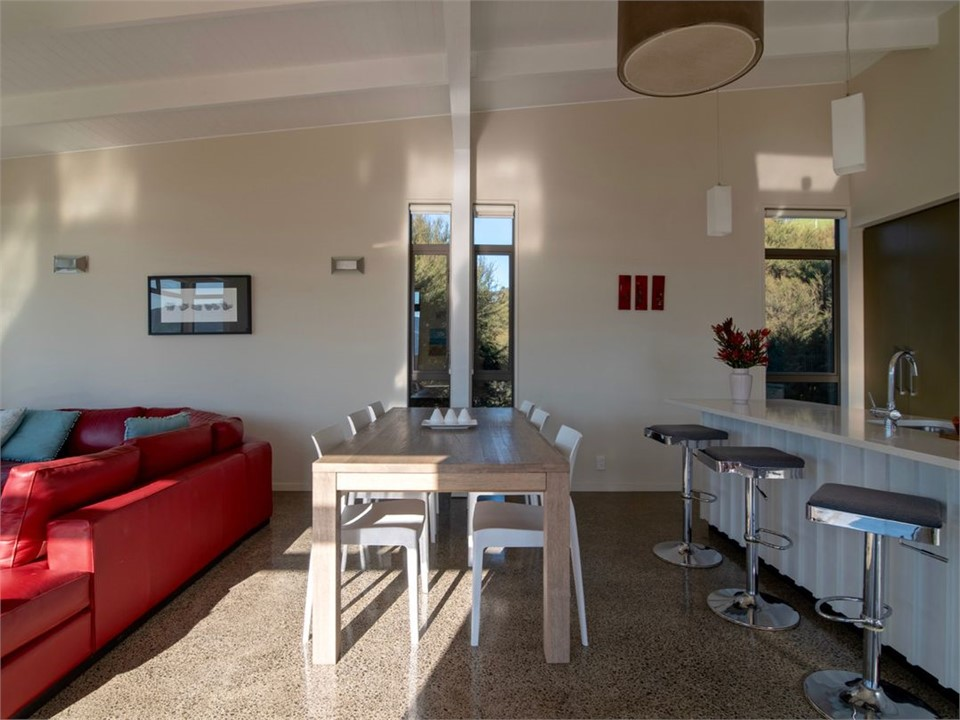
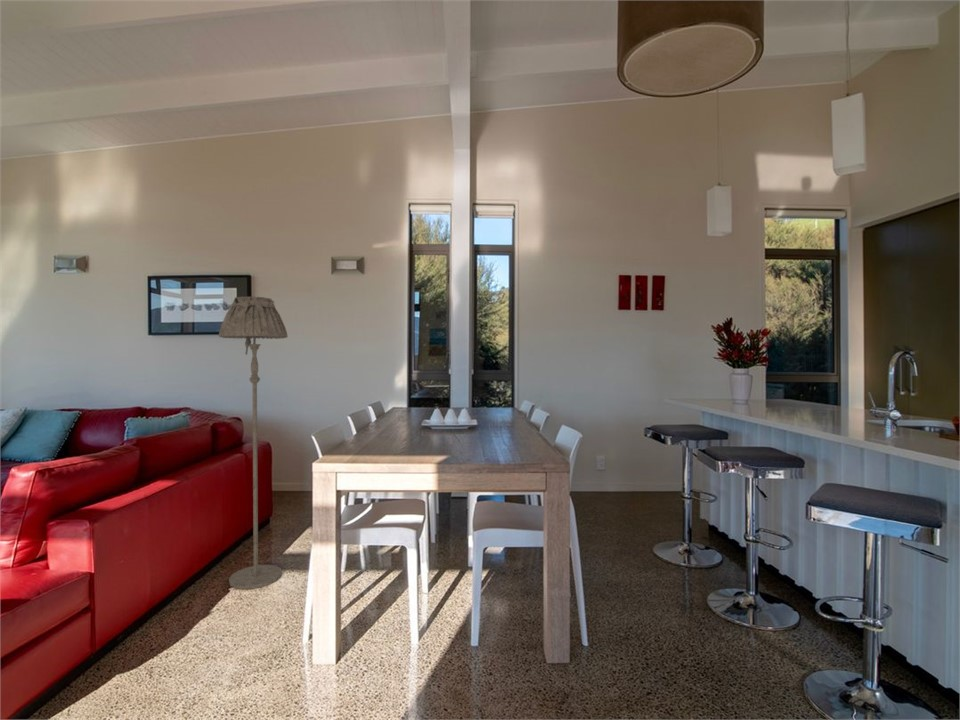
+ floor lamp [217,295,289,590]
